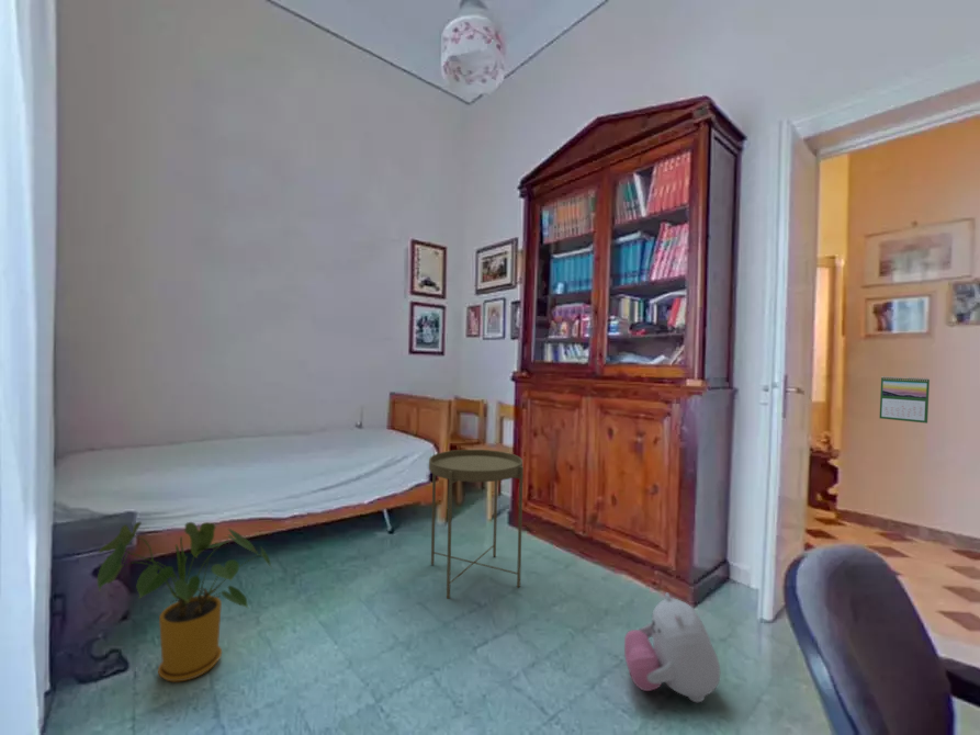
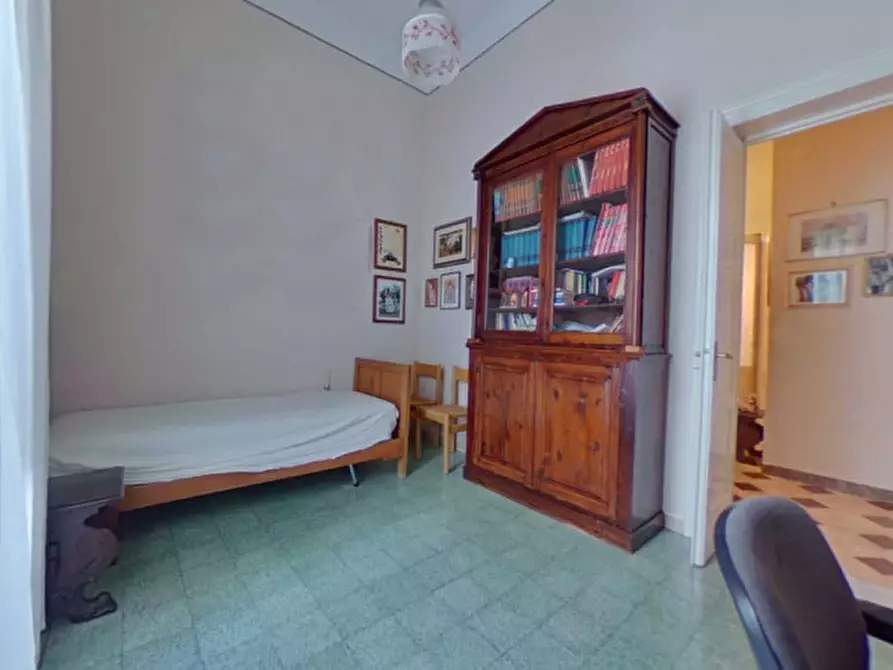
- calendar [879,375,931,425]
- plush toy [623,592,721,703]
- side table [428,449,525,600]
- house plant [97,521,273,683]
